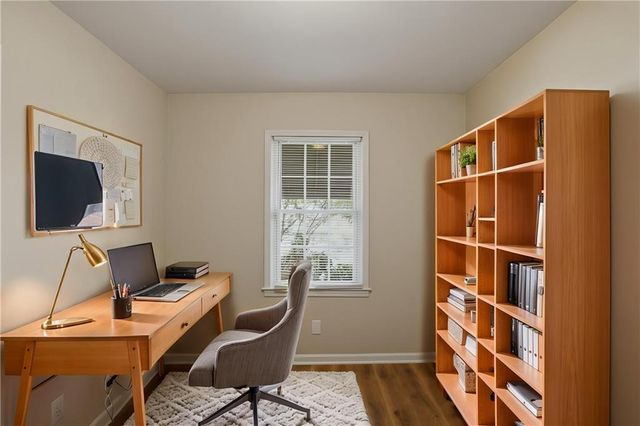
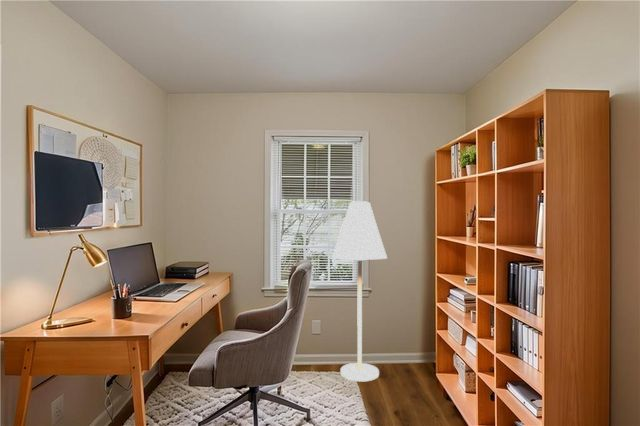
+ floor lamp [331,200,388,383]
